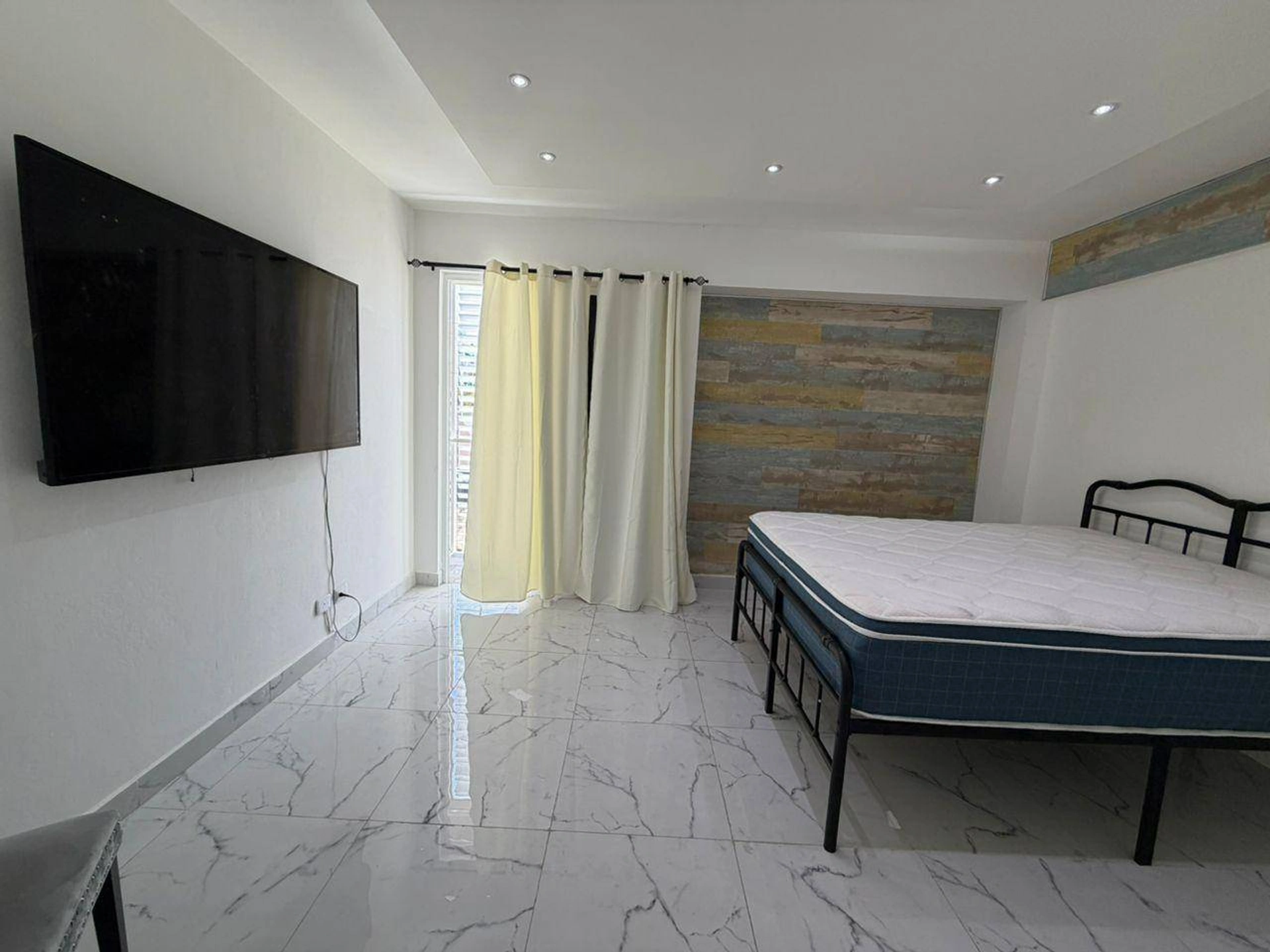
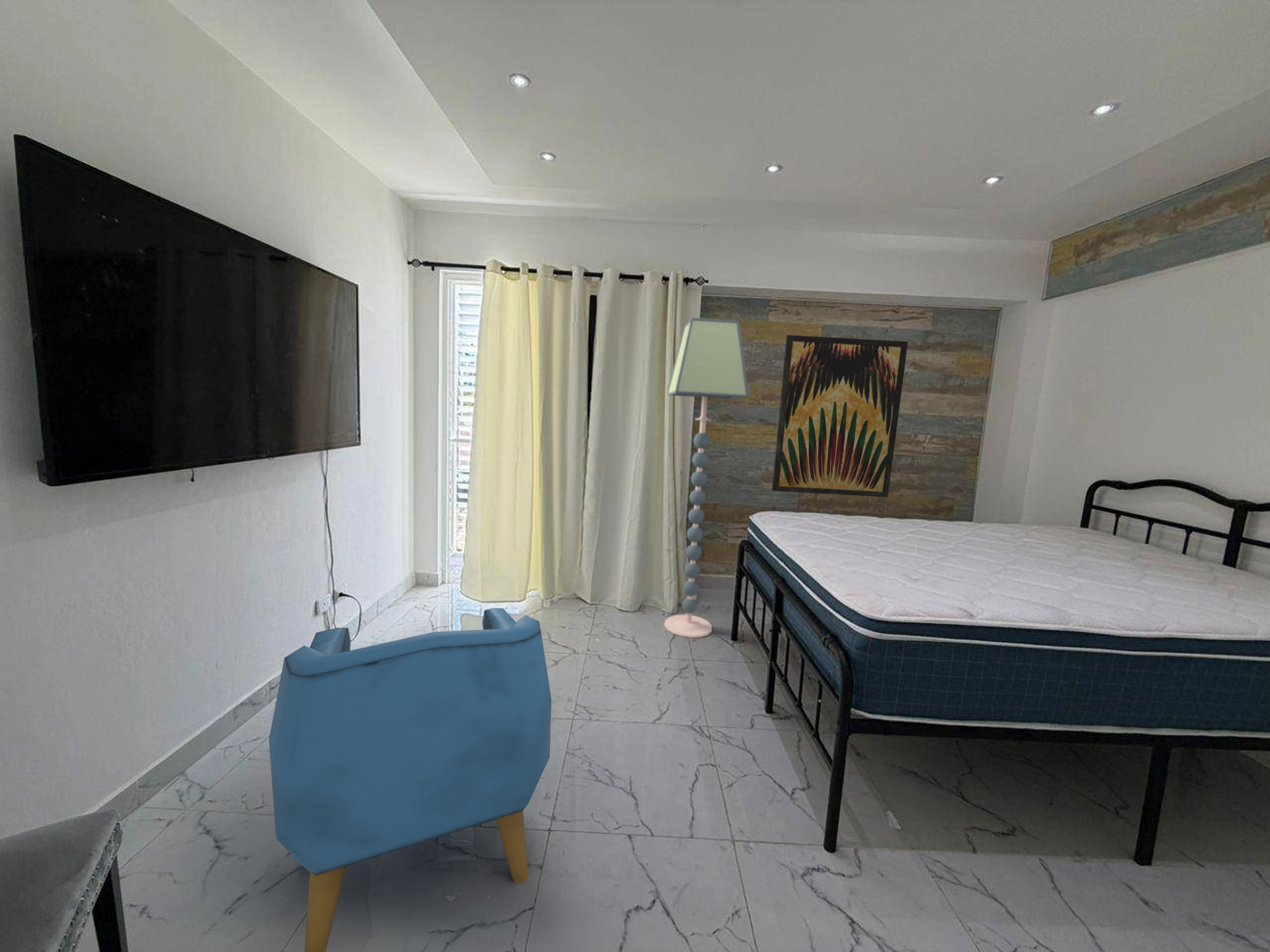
+ wall art [771,335,909,498]
+ floor lamp [663,317,750,639]
+ armchair [269,608,552,952]
